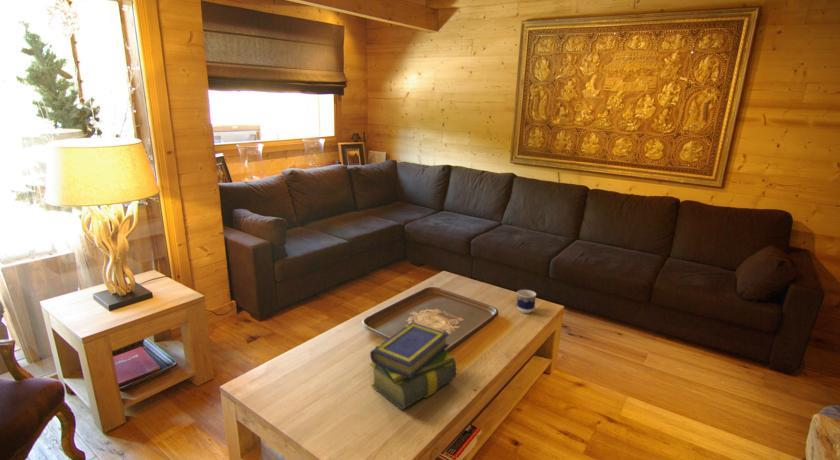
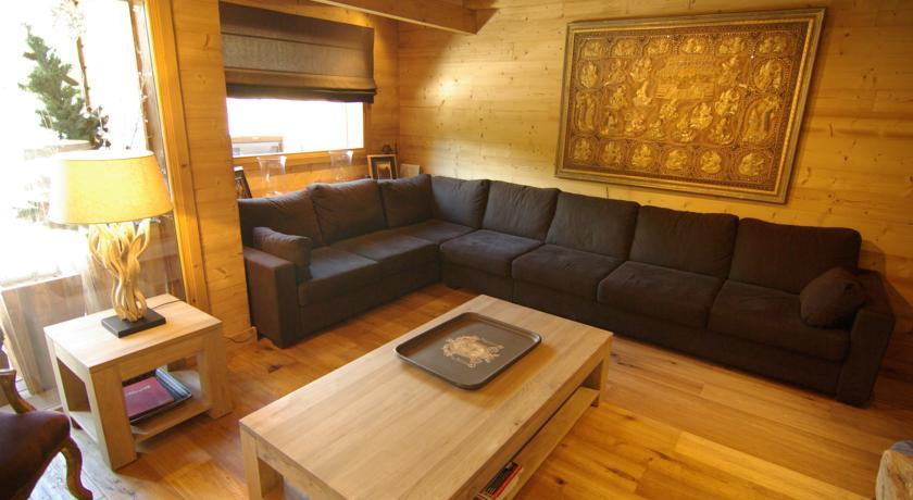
- cup [516,289,537,314]
- stack of books [369,321,457,411]
